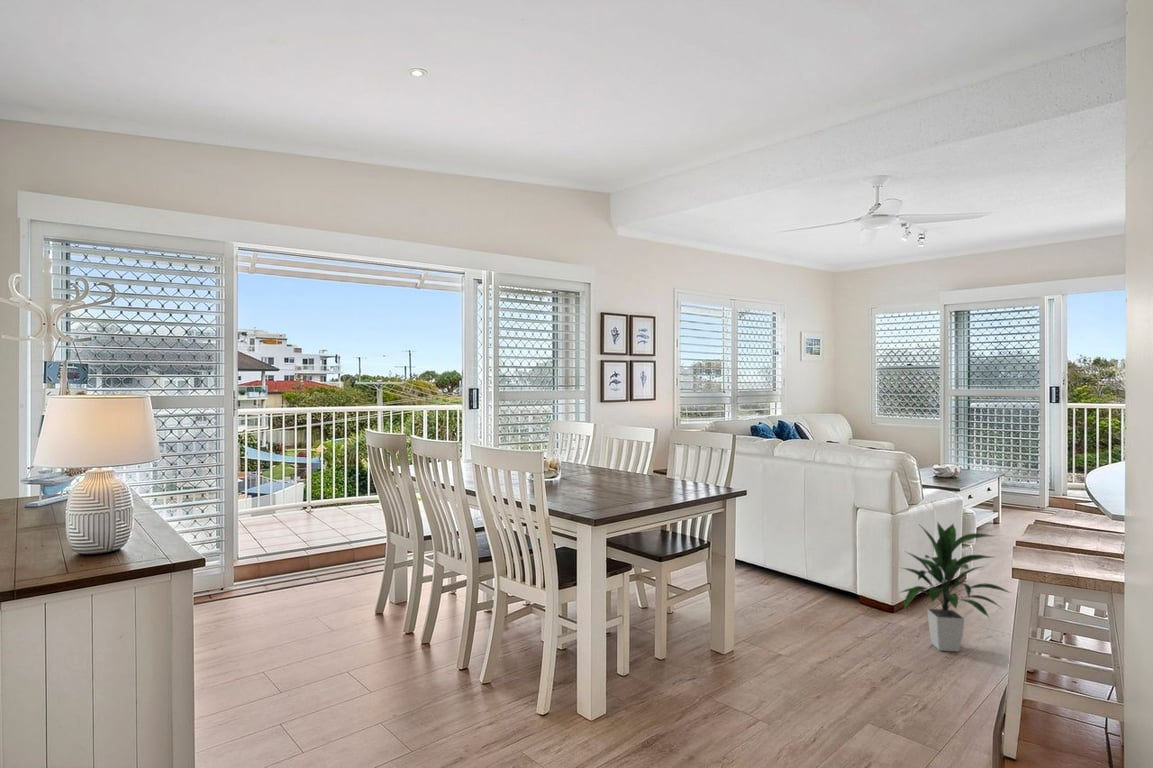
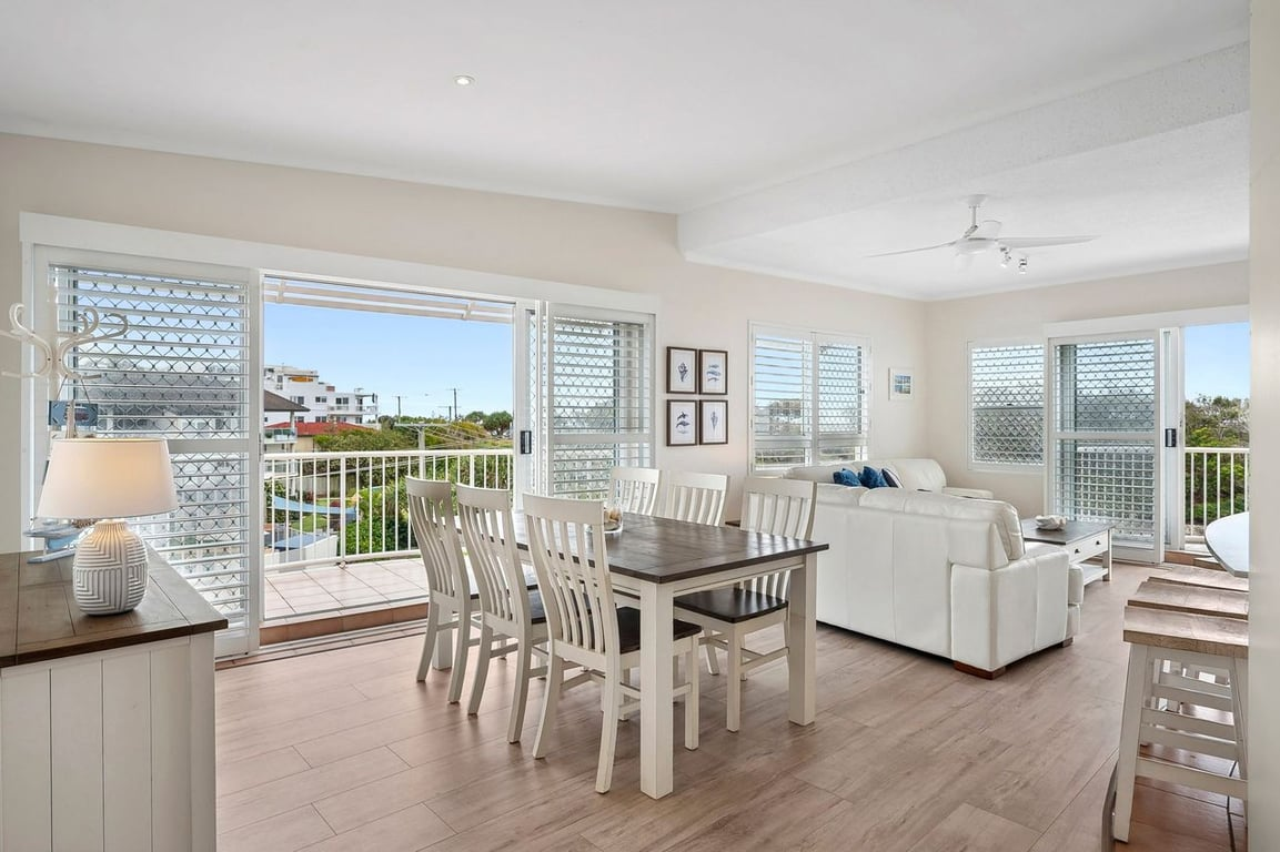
- indoor plant [896,520,1012,653]
